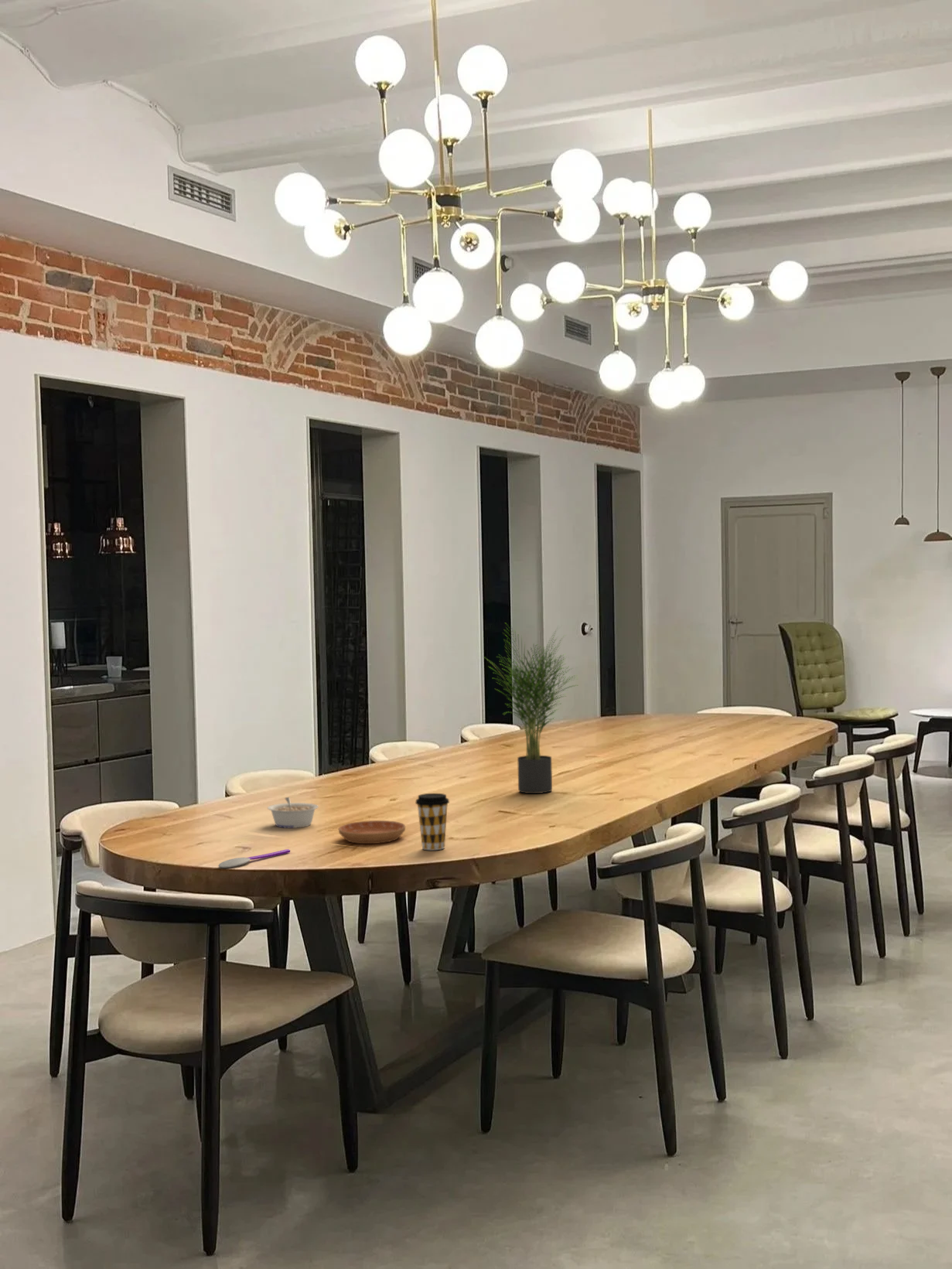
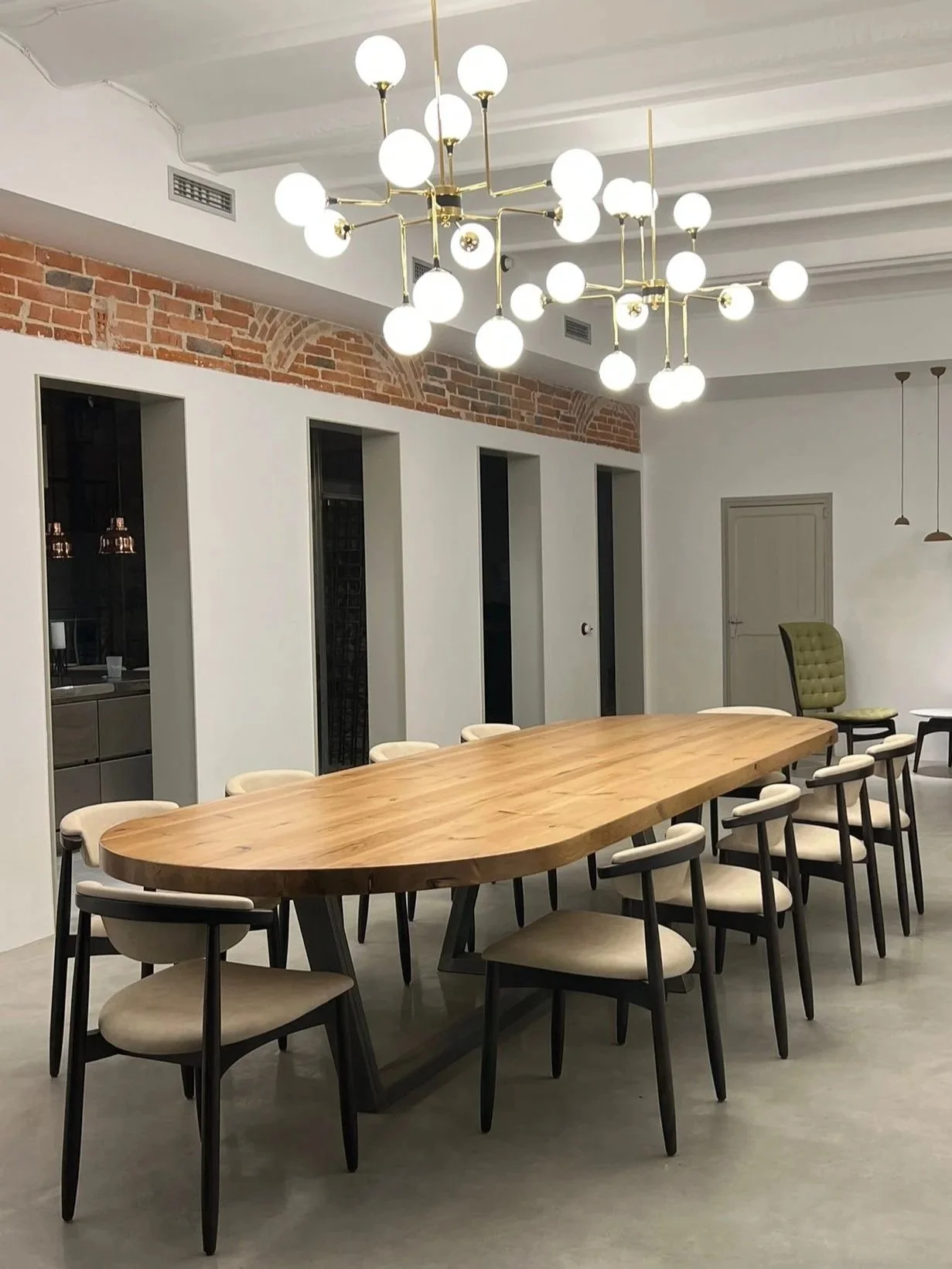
- potted plant [479,623,578,794]
- saucer [338,820,406,844]
- legume [267,797,319,829]
- coffee cup [415,793,450,851]
- spoon [217,848,291,868]
